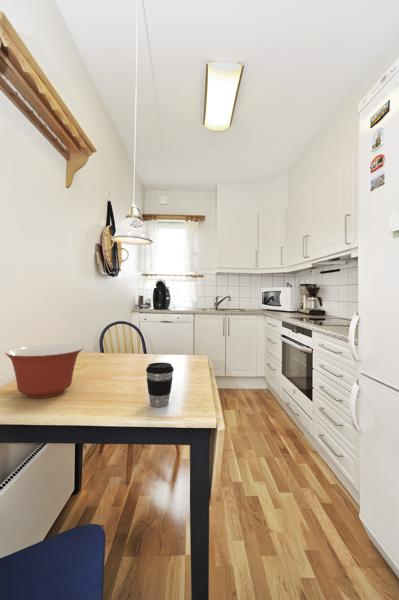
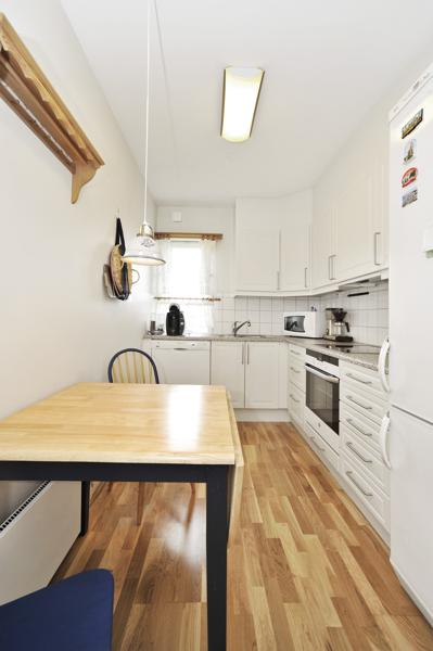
- coffee cup [145,361,175,408]
- mixing bowl [4,343,84,399]
